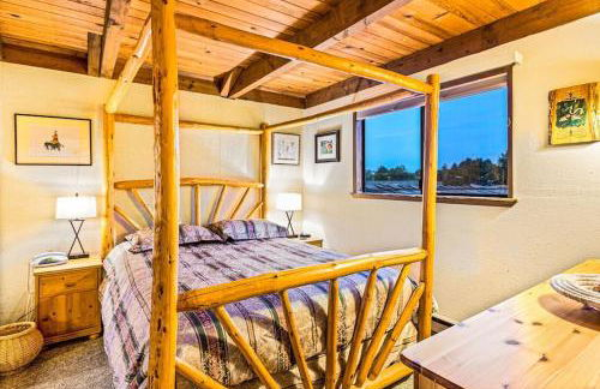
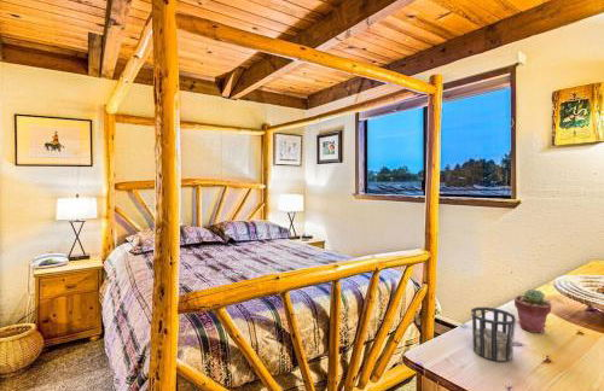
+ cup [470,307,517,362]
+ potted succulent [513,288,552,334]
